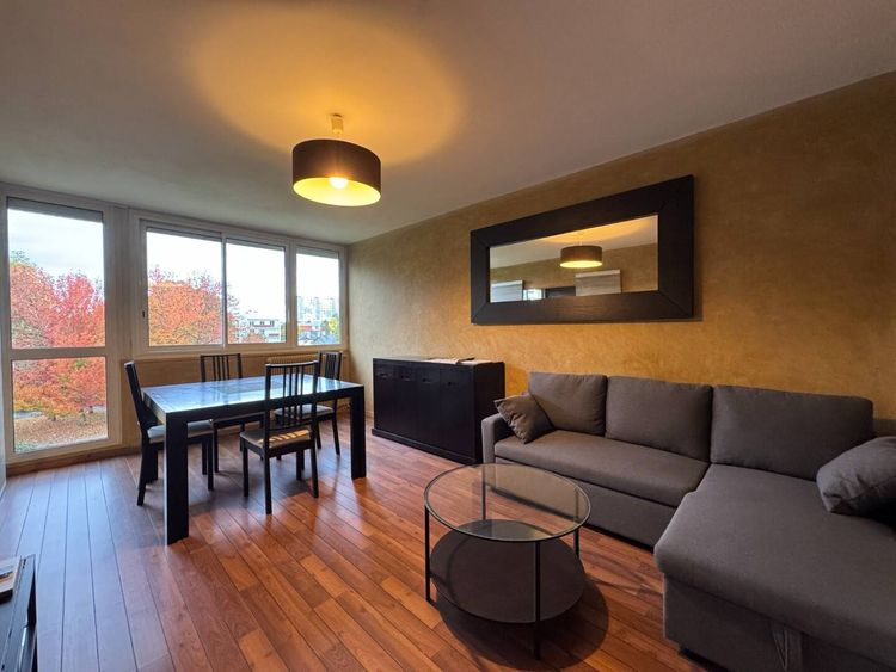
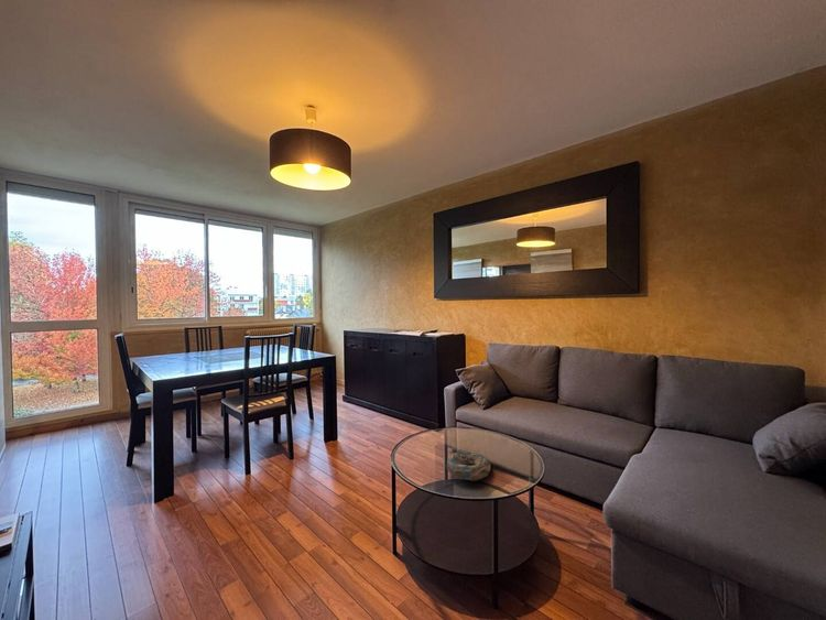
+ decorative bowl [446,450,491,481]
